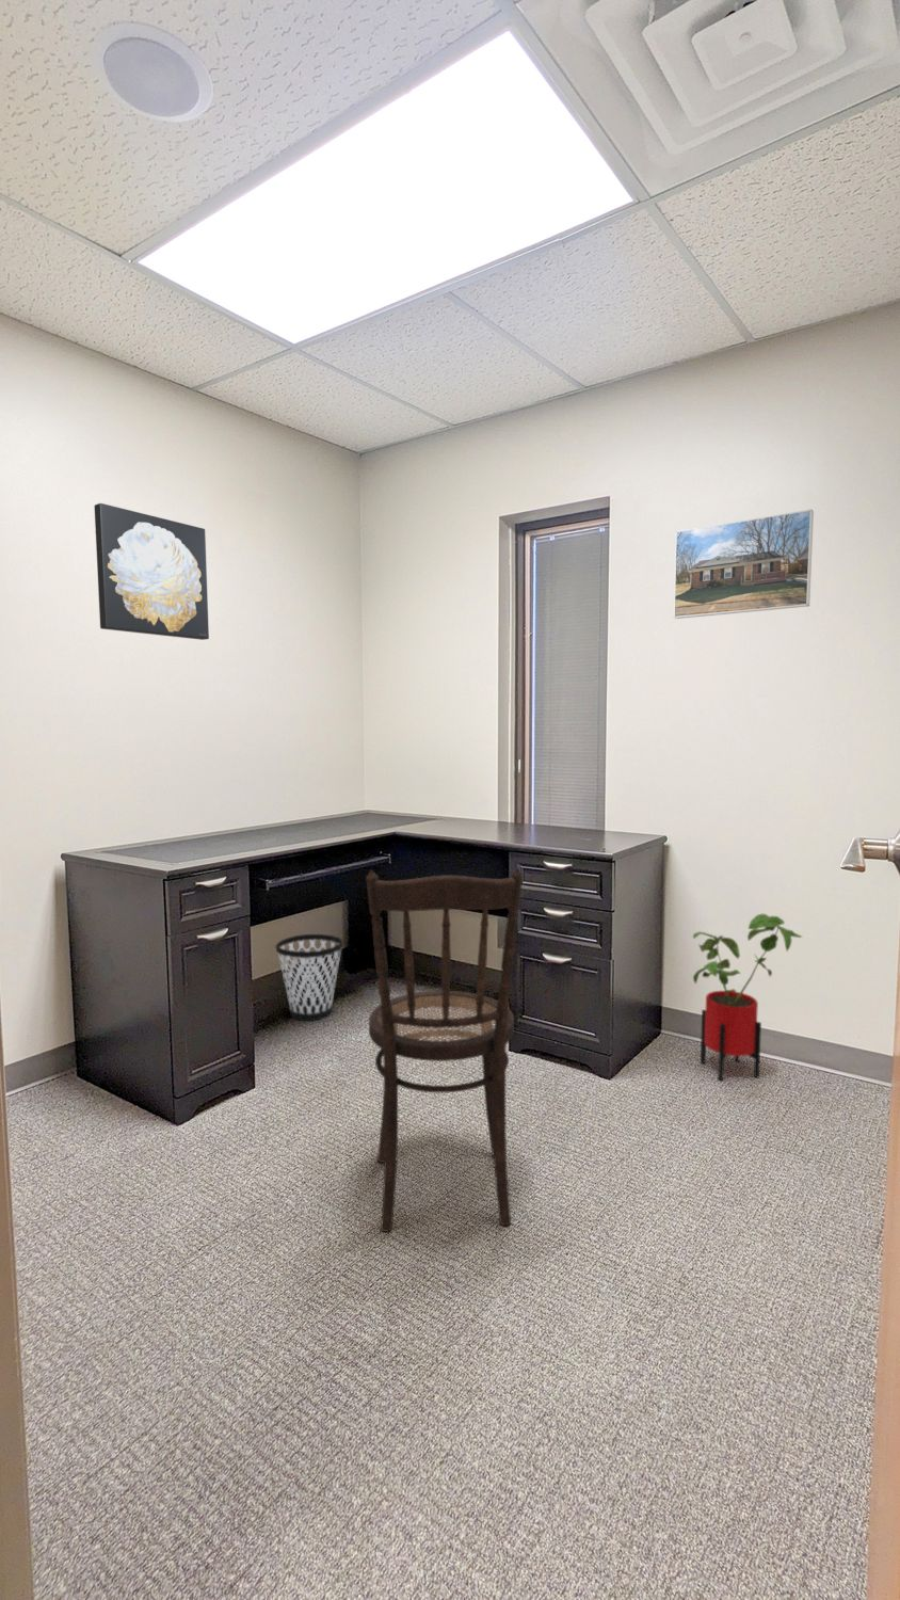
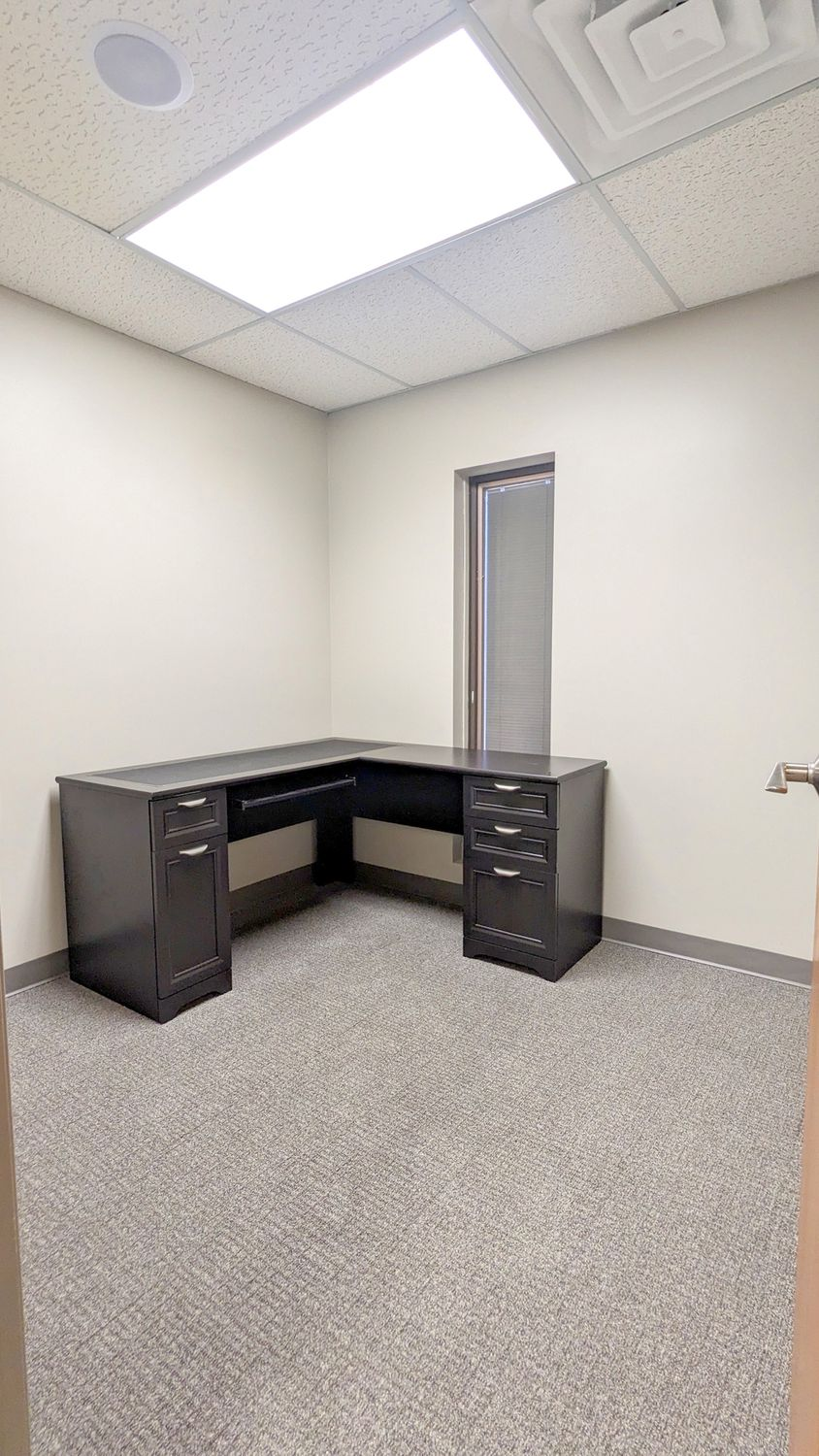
- chair [365,866,523,1233]
- wall art [93,502,210,641]
- wastebasket [275,933,344,1022]
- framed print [673,509,814,620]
- house plant [692,913,803,1081]
